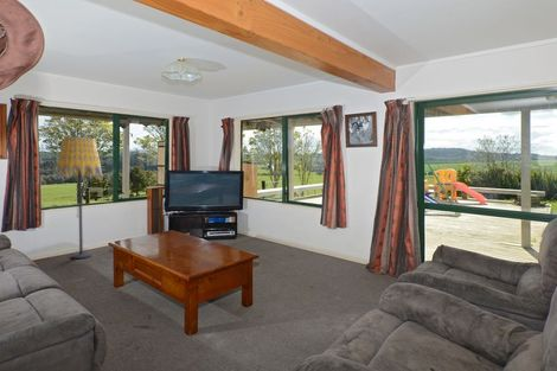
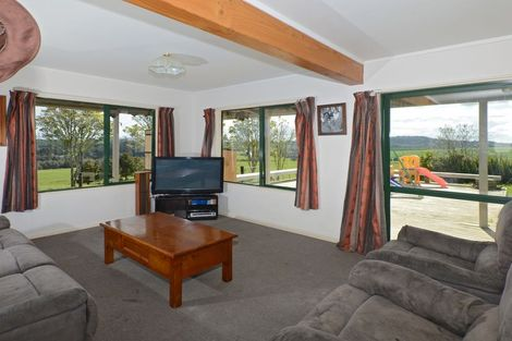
- floor lamp [53,135,104,260]
